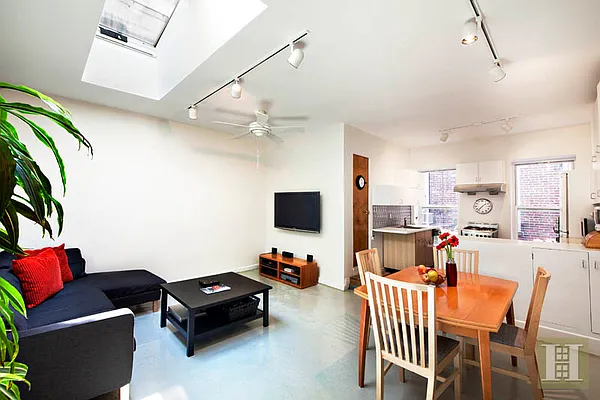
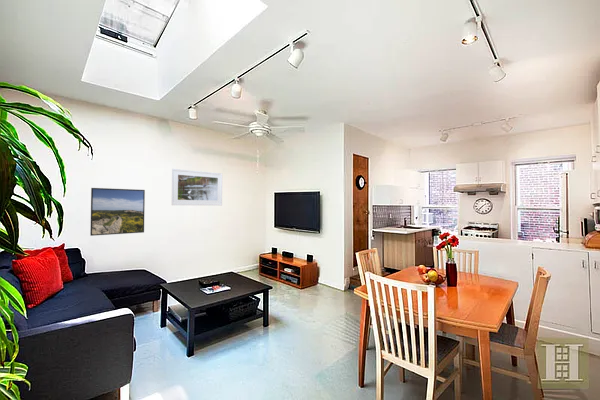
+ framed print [89,187,146,237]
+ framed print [171,168,223,206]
